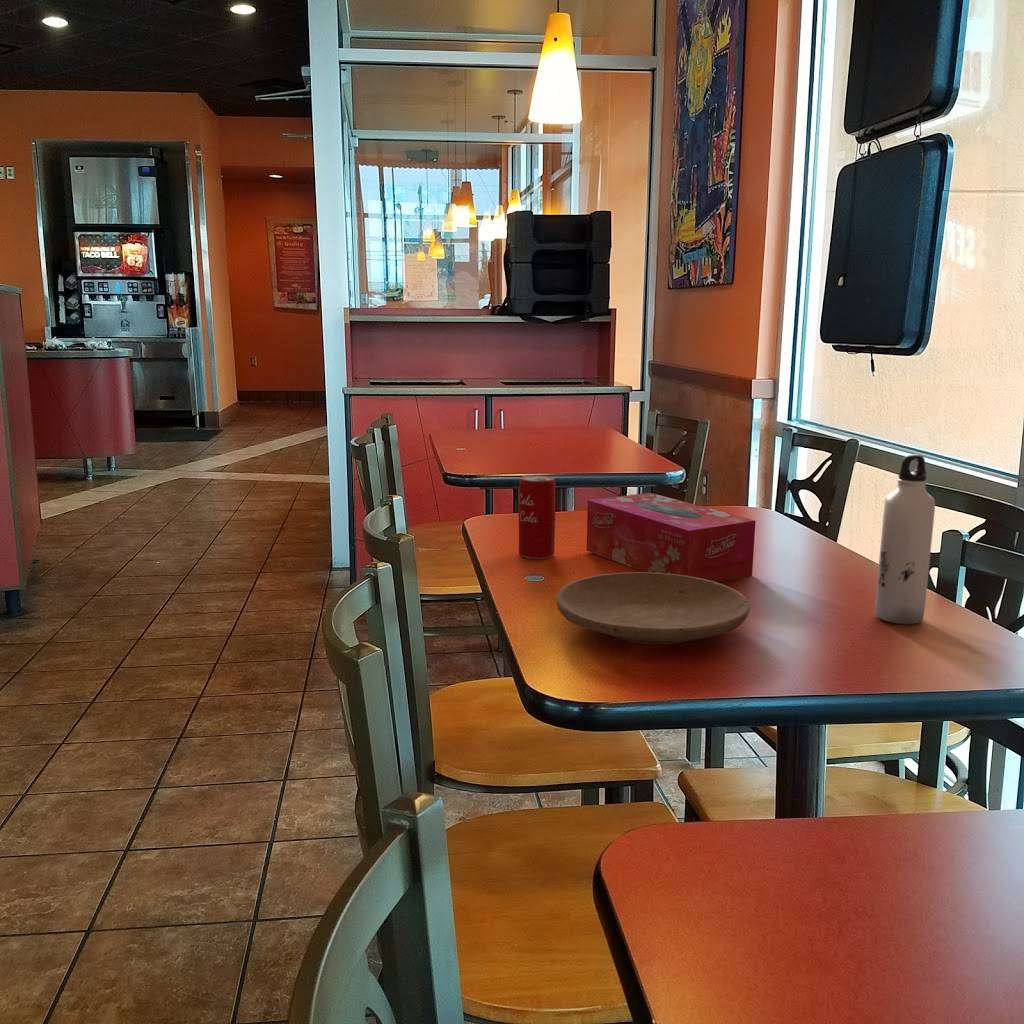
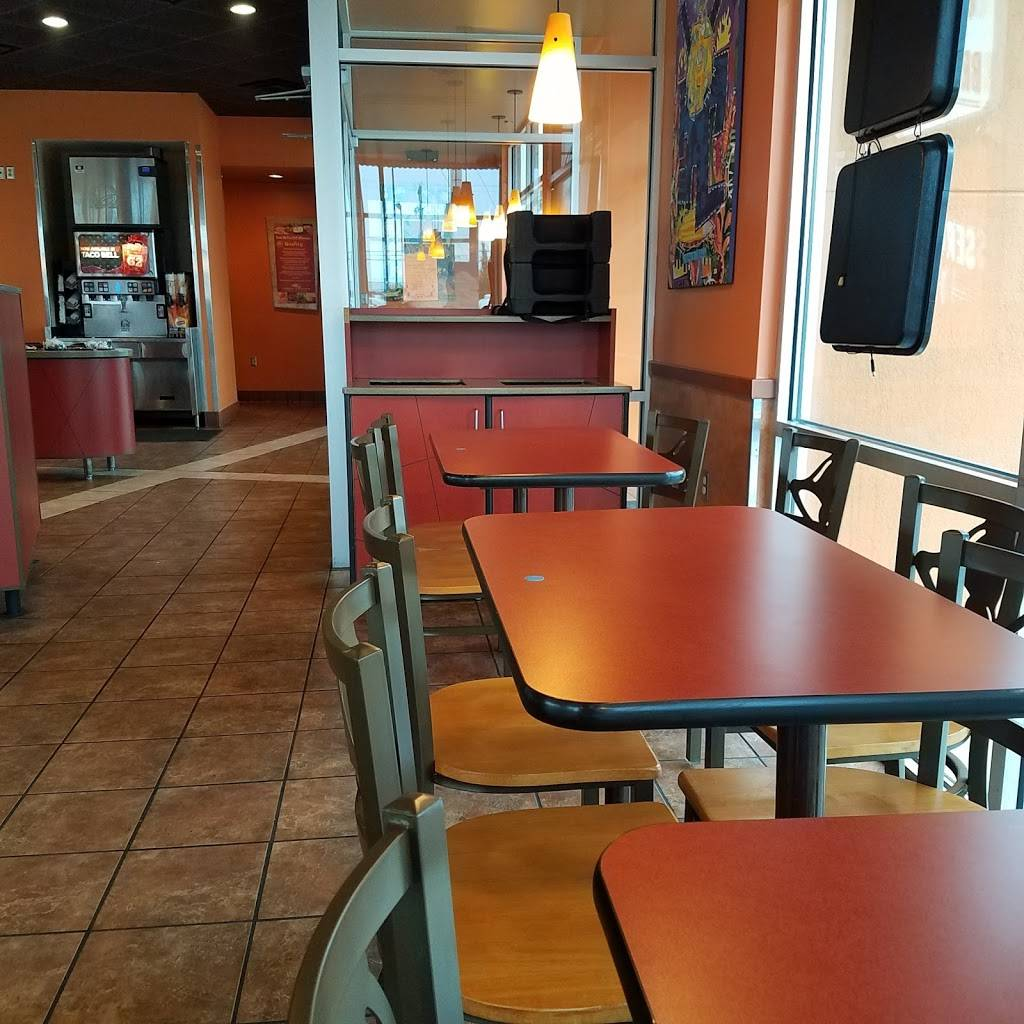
- water bottle [874,453,936,625]
- tissue box [586,492,757,583]
- beverage can [518,474,557,560]
- plate [555,571,751,645]
